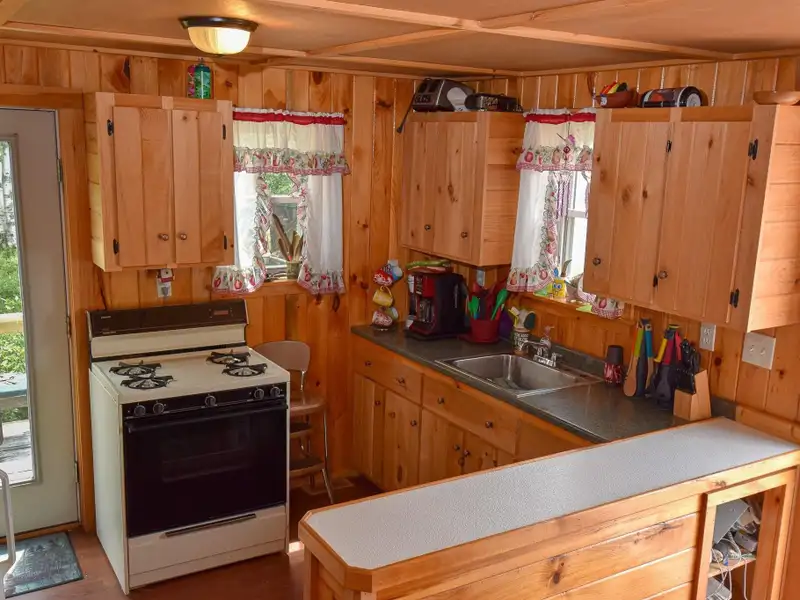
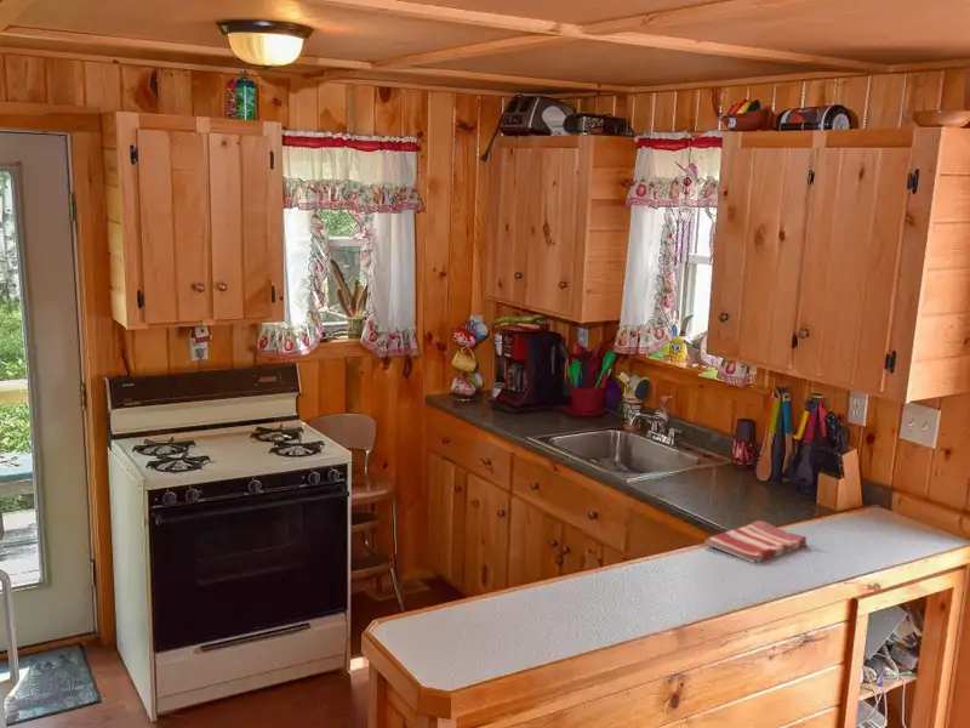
+ dish towel [703,519,808,564]
